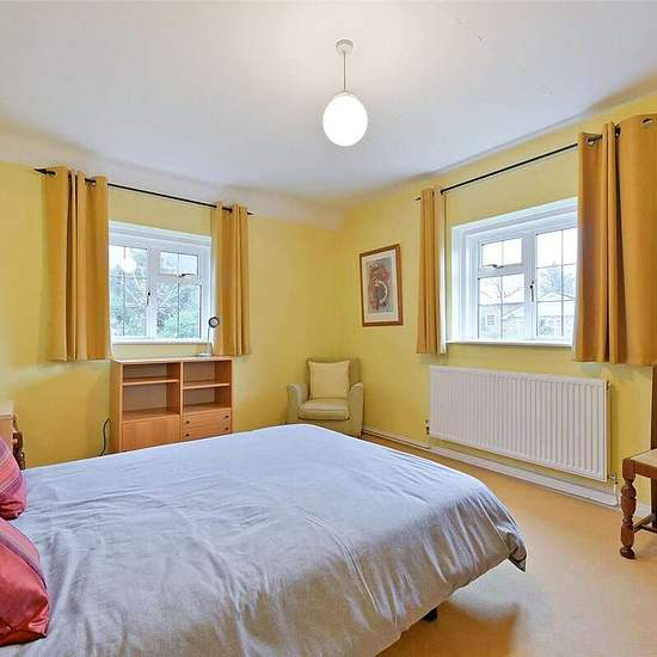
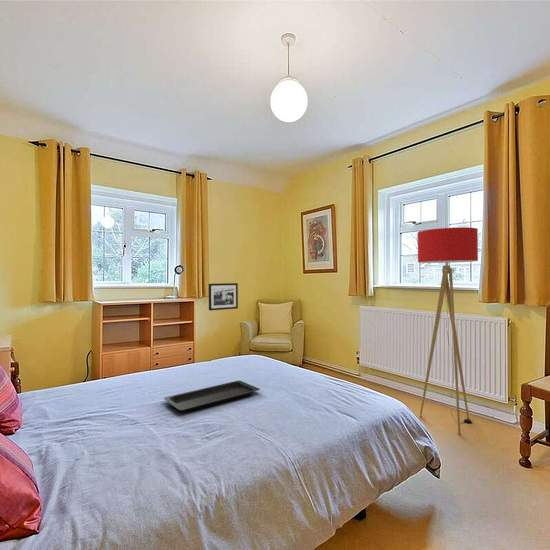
+ picture frame [208,282,239,311]
+ serving tray [163,380,261,412]
+ floor lamp [417,226,479,435]
